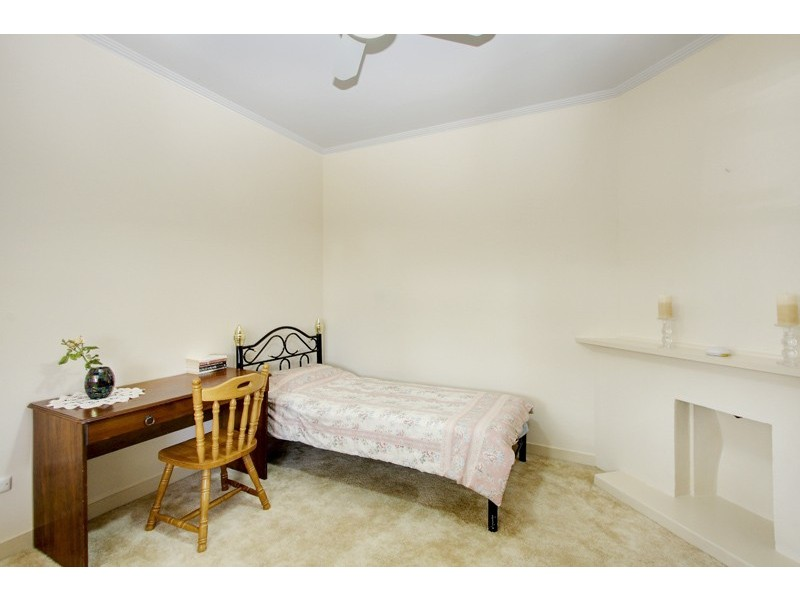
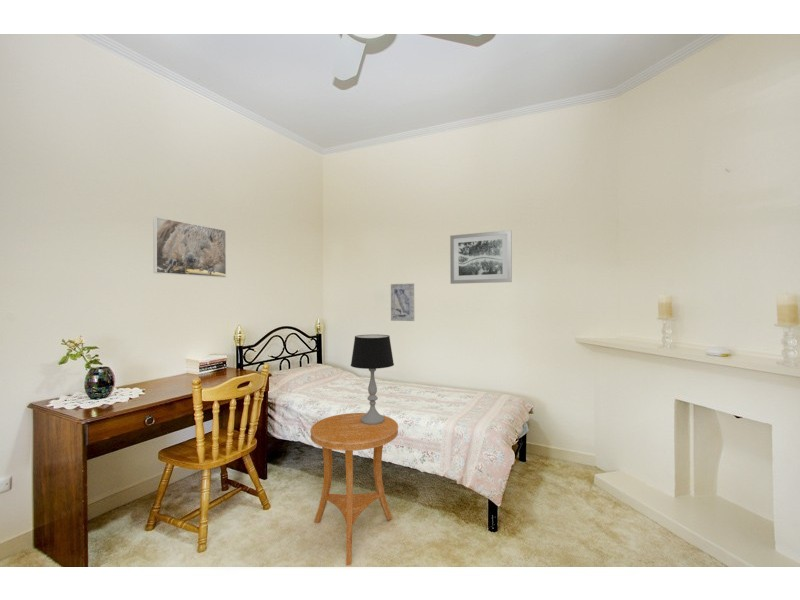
+ wall art [449,229,513,285]
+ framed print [153,216,227,278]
+ wall art [390,282,415,322]
+ table lamp [350,334,395,425]
+ side table [309,412,399,566]
